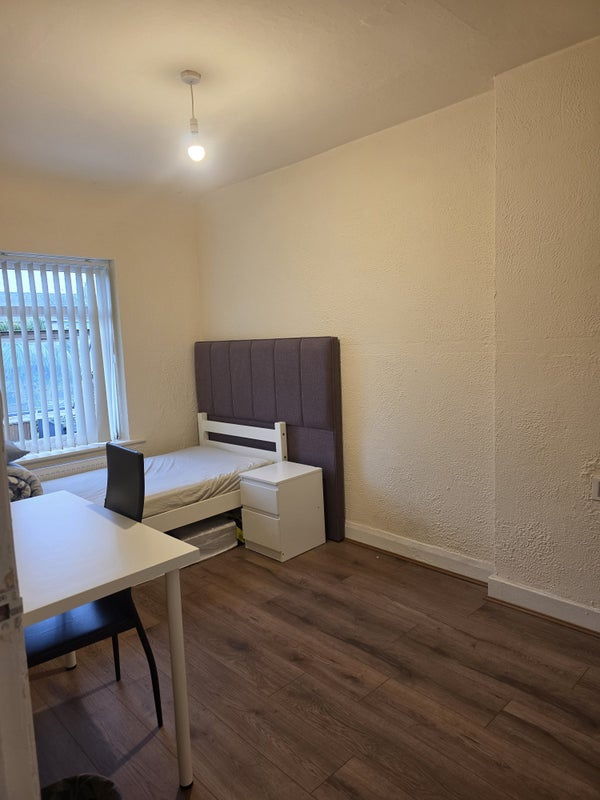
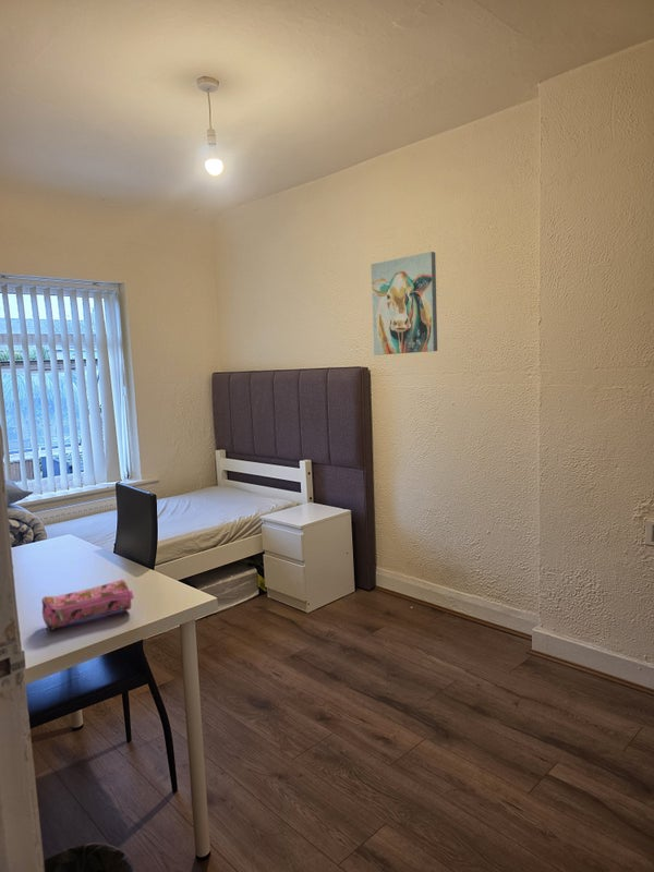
+ pencil case [40,578,135,631]
+ wall art [371,251,438,356]
